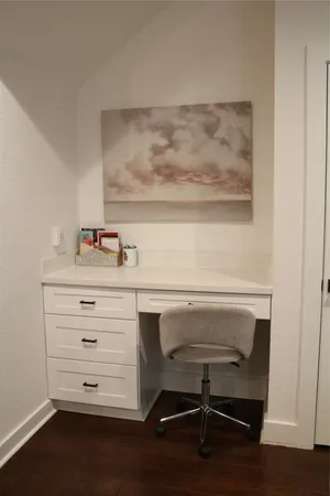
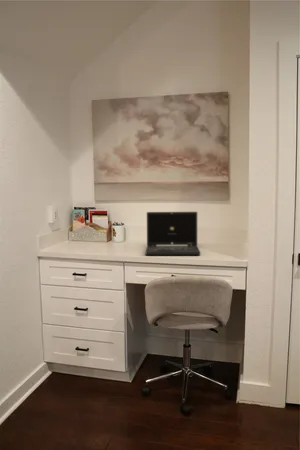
+ laptop [145,211,201,256]
